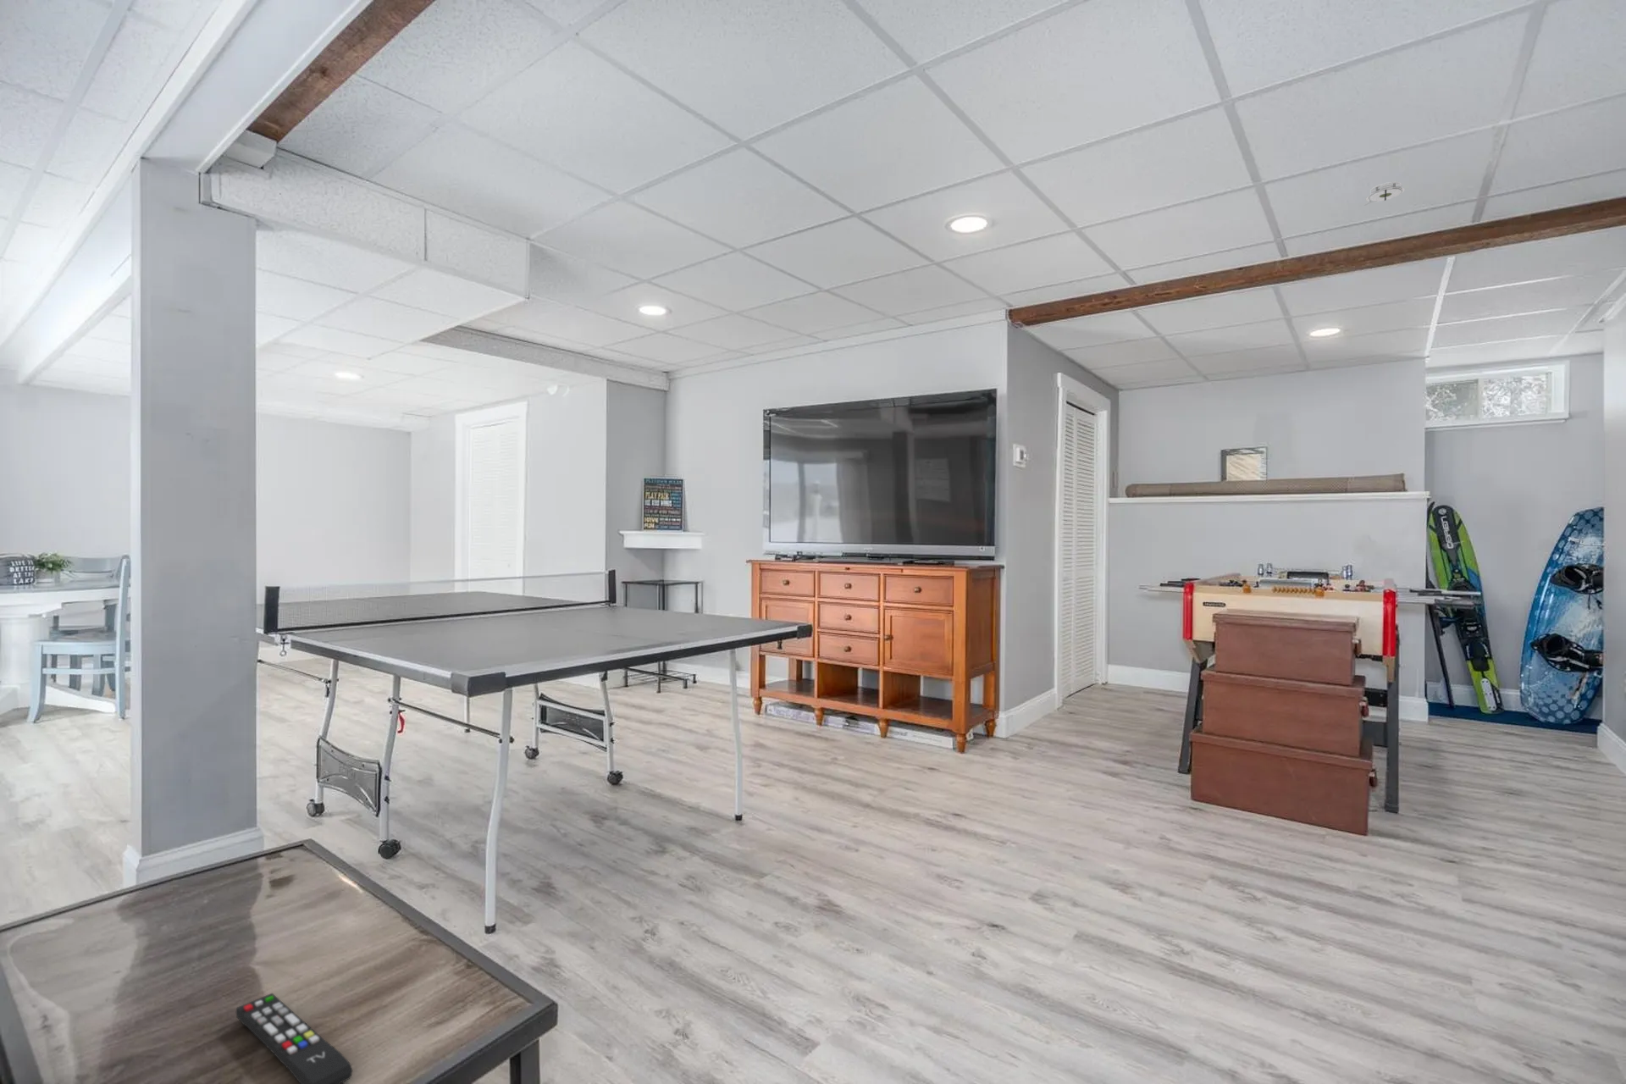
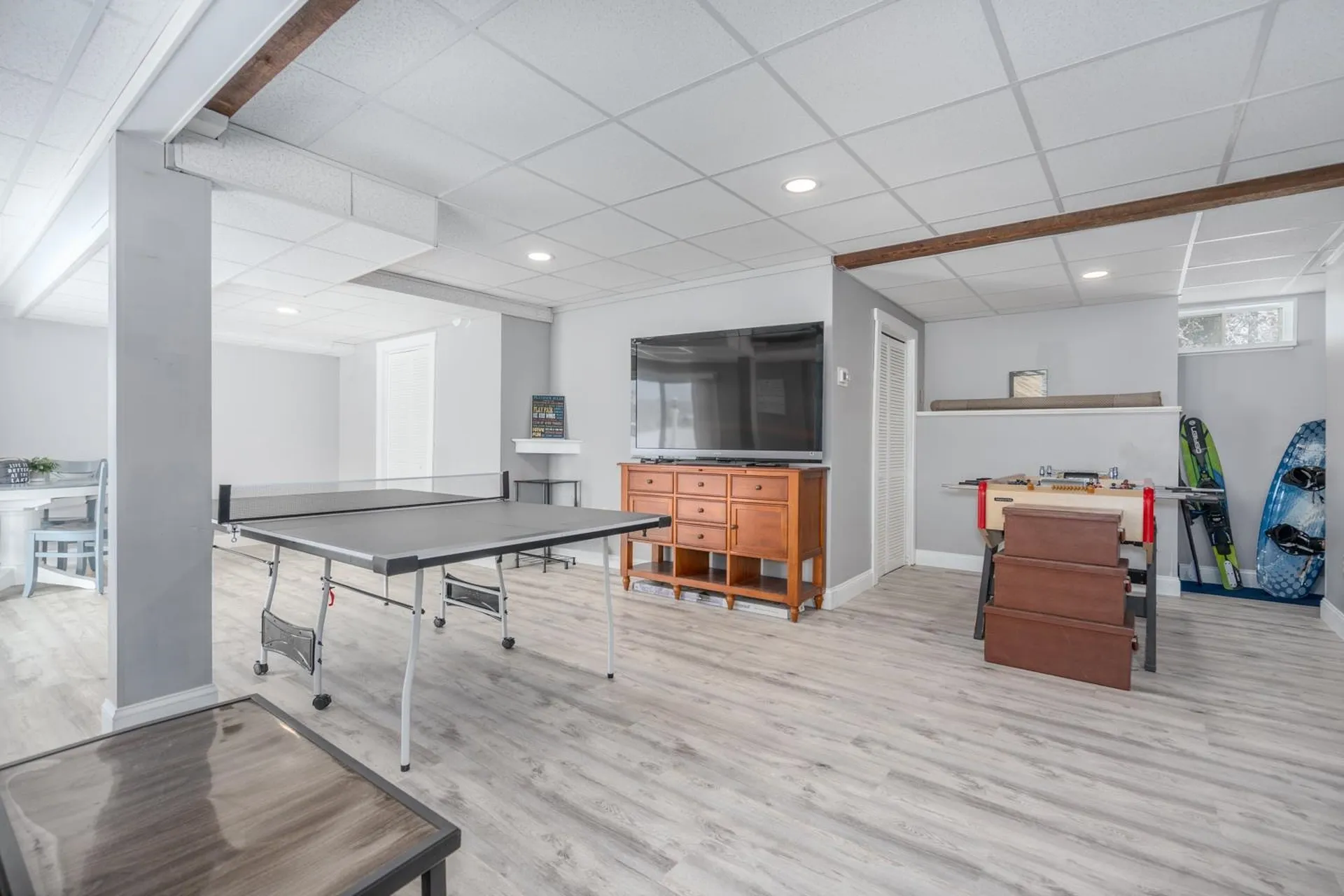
- remote control [236,992,354,1084]
- smoke detector [1363,181,1406,206]
